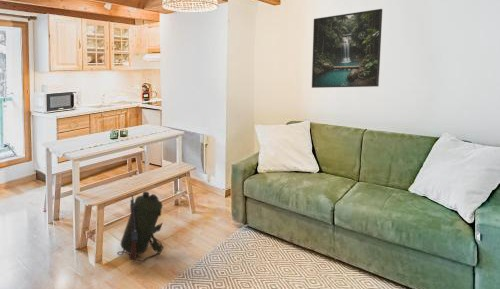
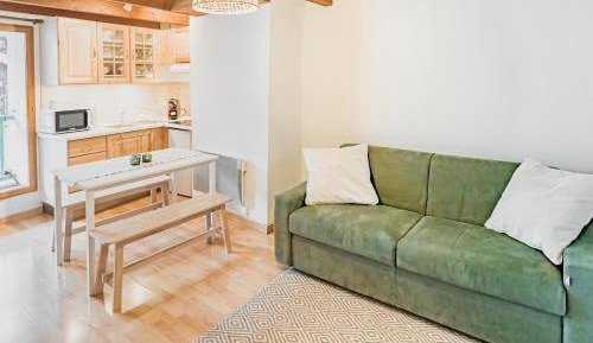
- backpack [116,191,164,263]
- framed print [311,8,383,89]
